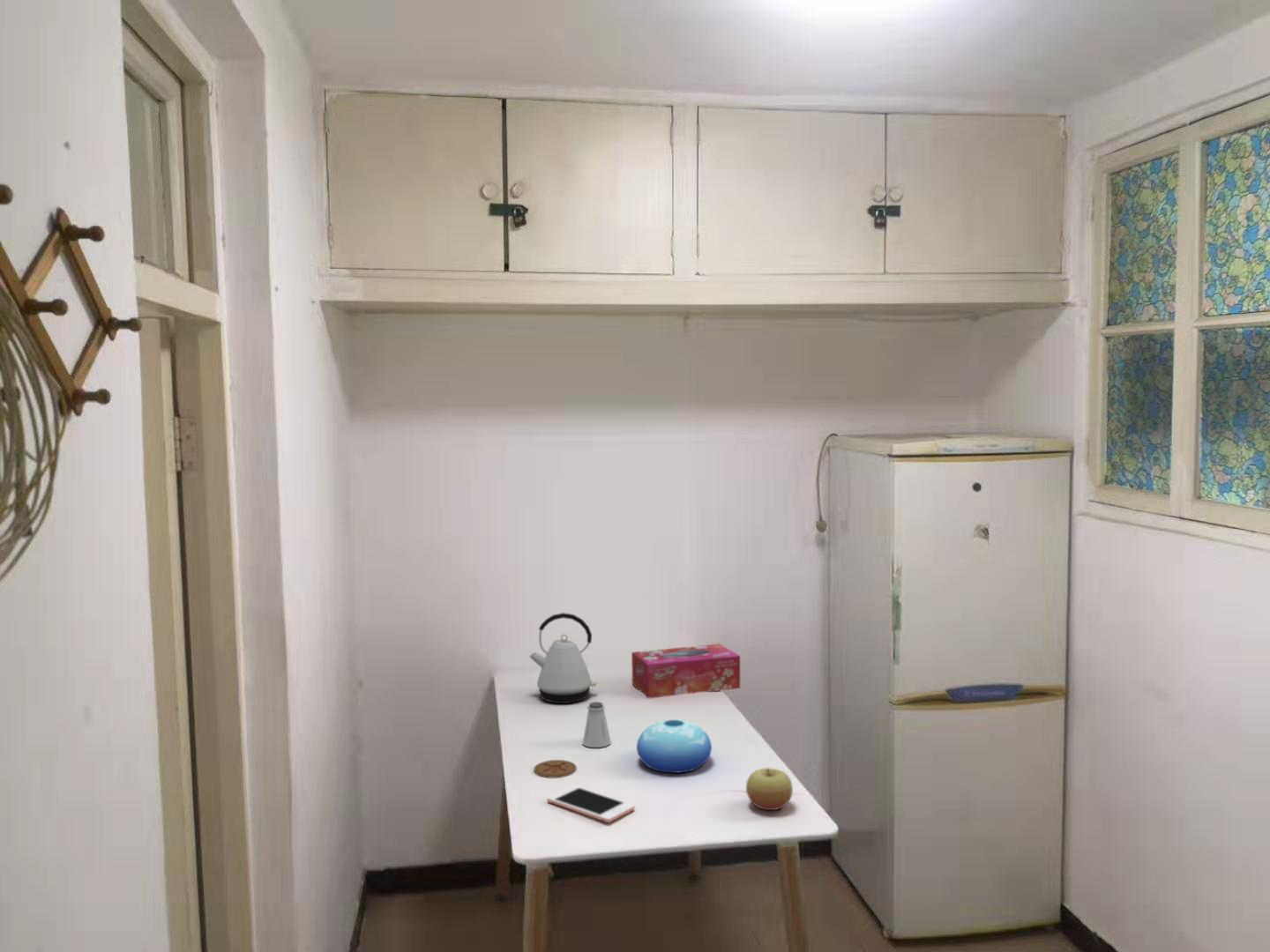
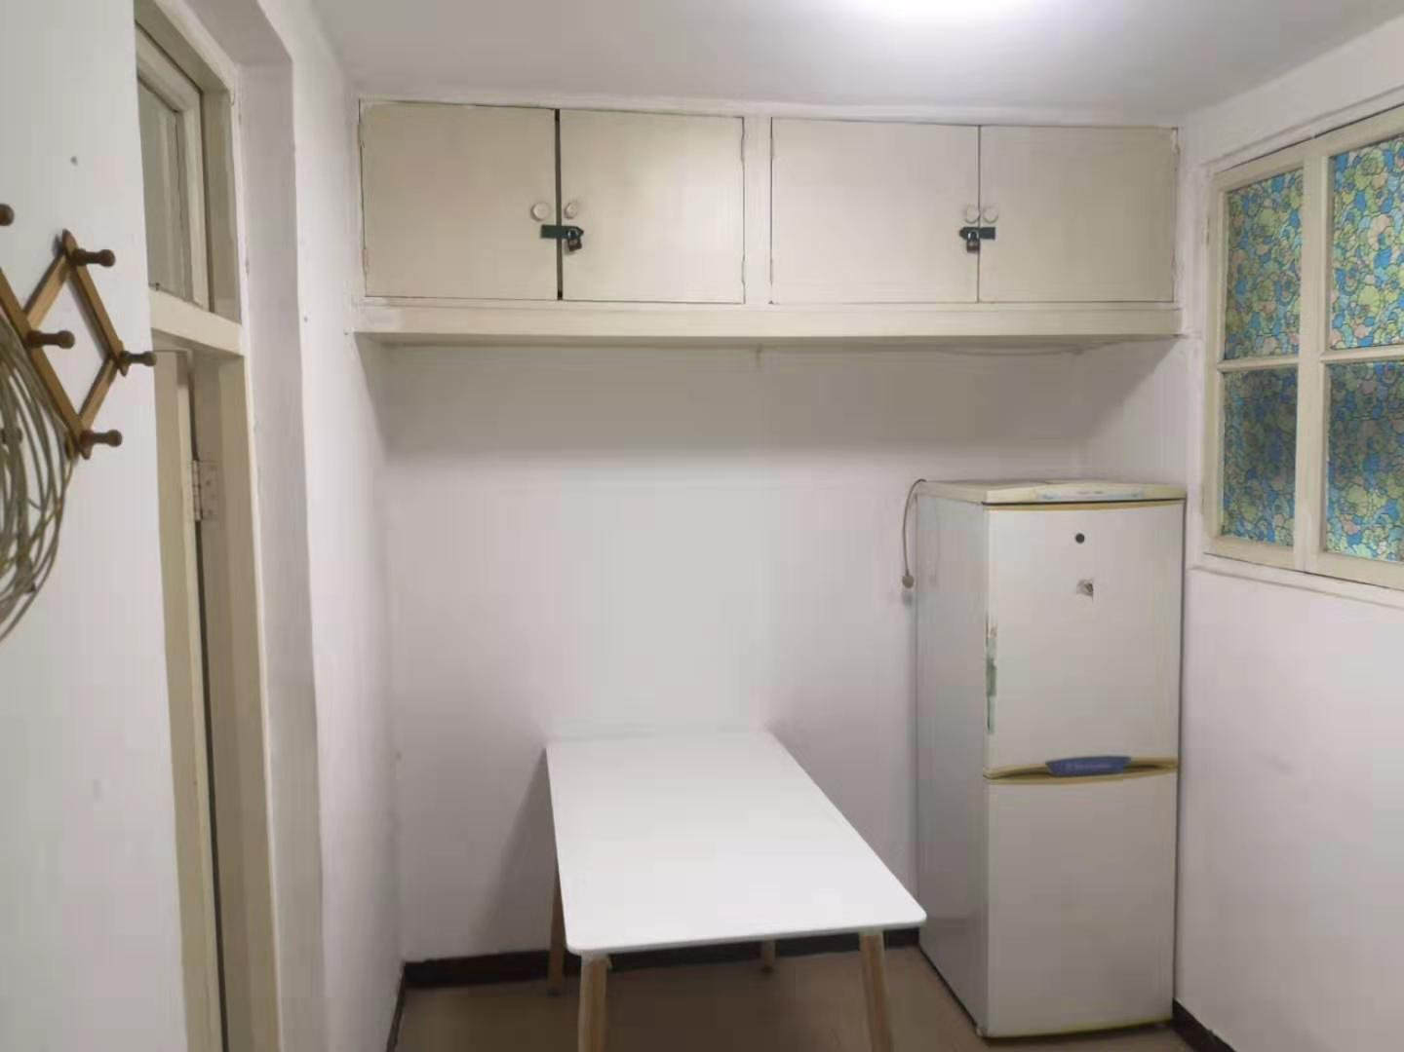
- apple [745,767,794,811]
- saltshaker [581,701,611,748]
- cell phone [547,785,636,823]
- coaster [533,759,577,779]
- bowl [636,718,713,774]
- kettle [528,612,597,704]
- tissue box [631,643,741,700]
